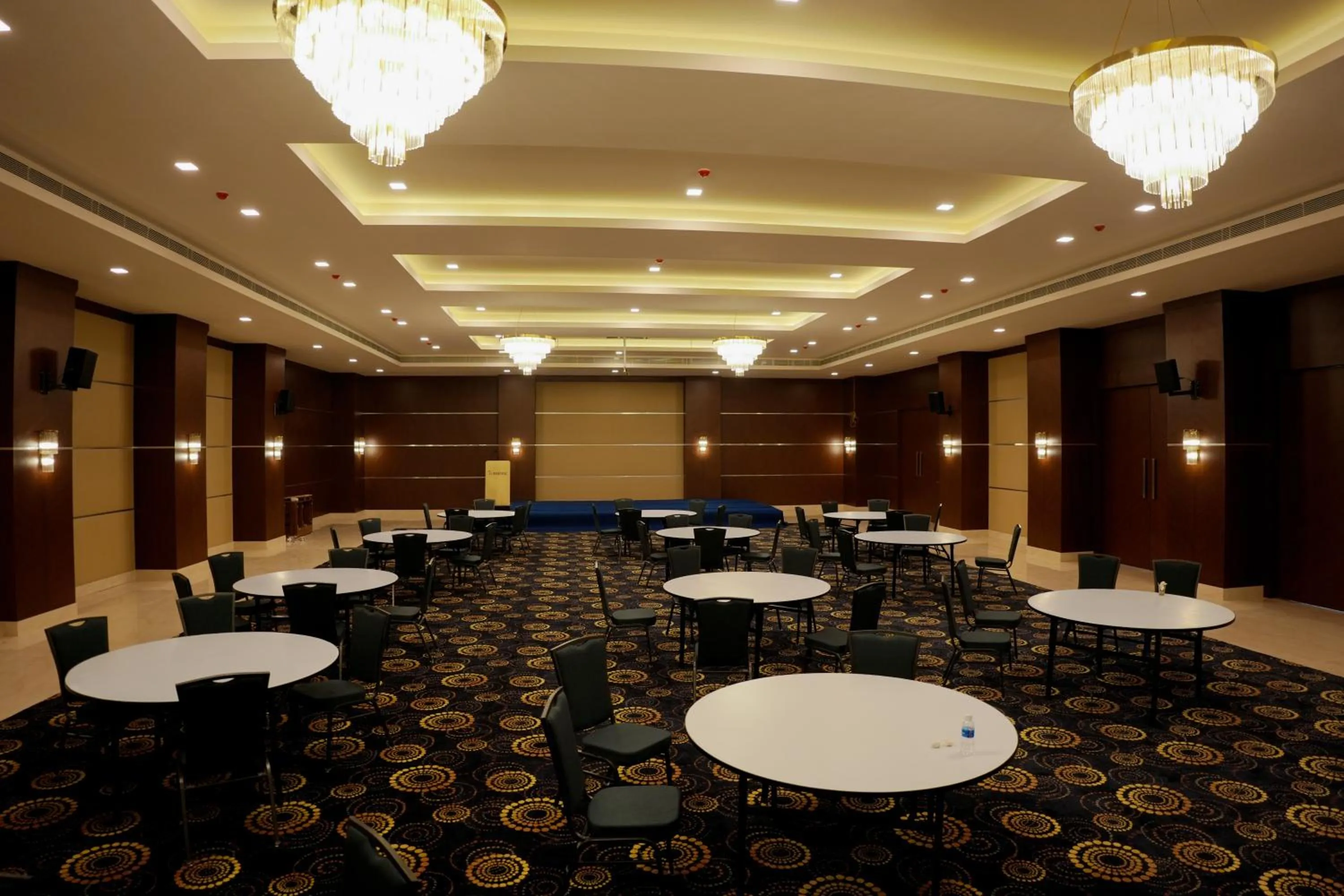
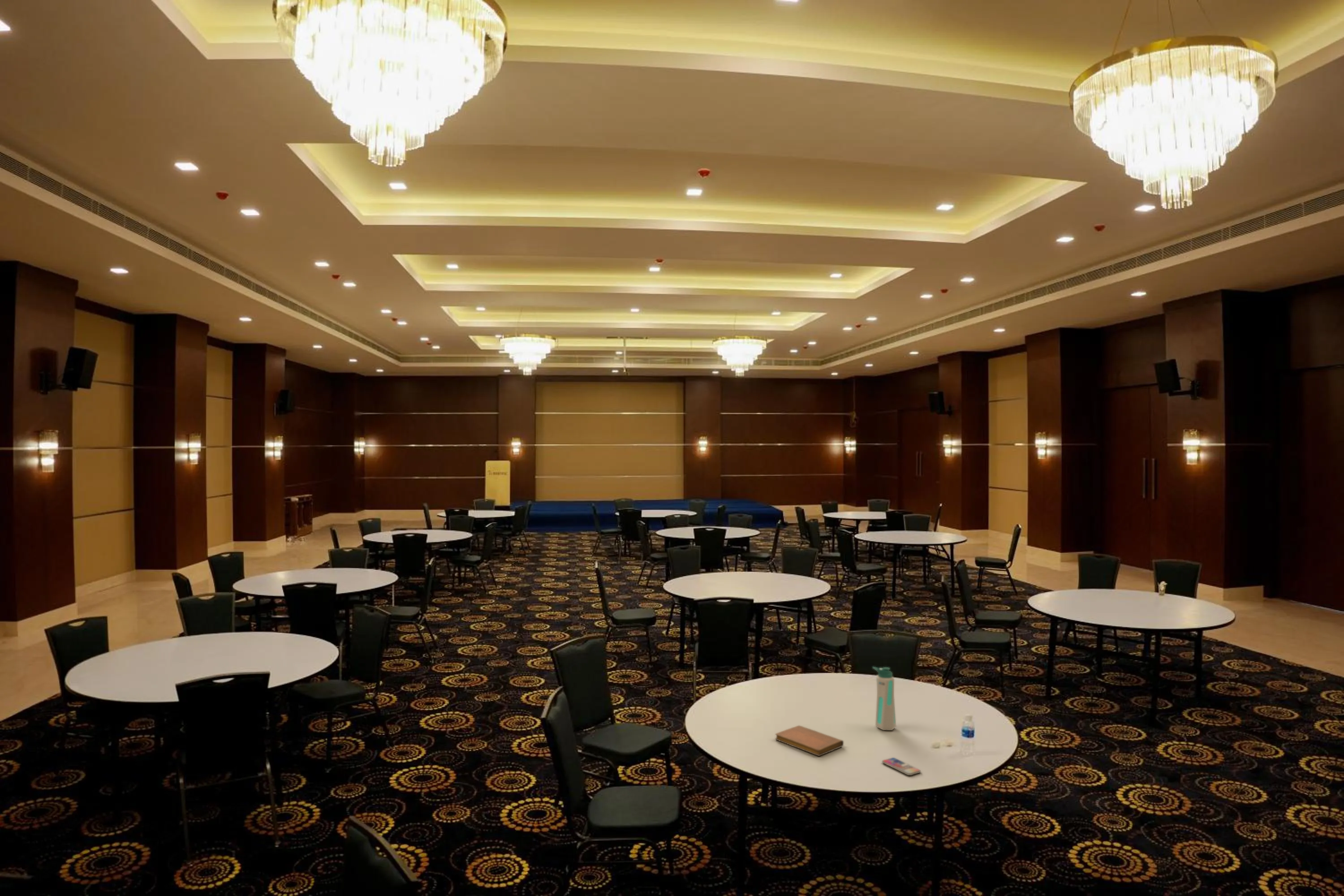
+ water bottle [872,666,896,731]
+ smartphone [882,757,921,776]
+ notebook [775,725,844,757]
